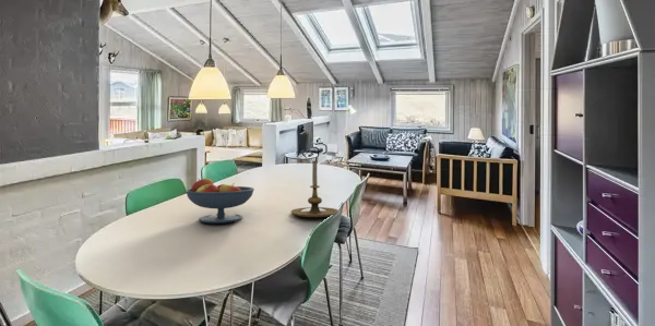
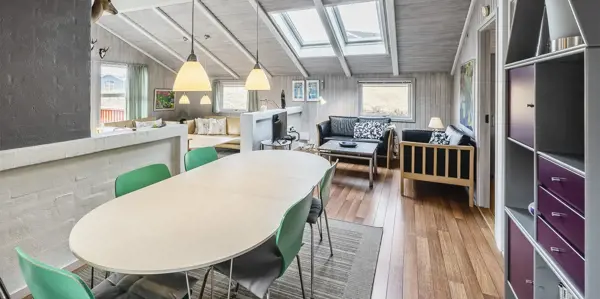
- fruit bowl [184,178,255,224]
- candle holder [290,160,340,218]
